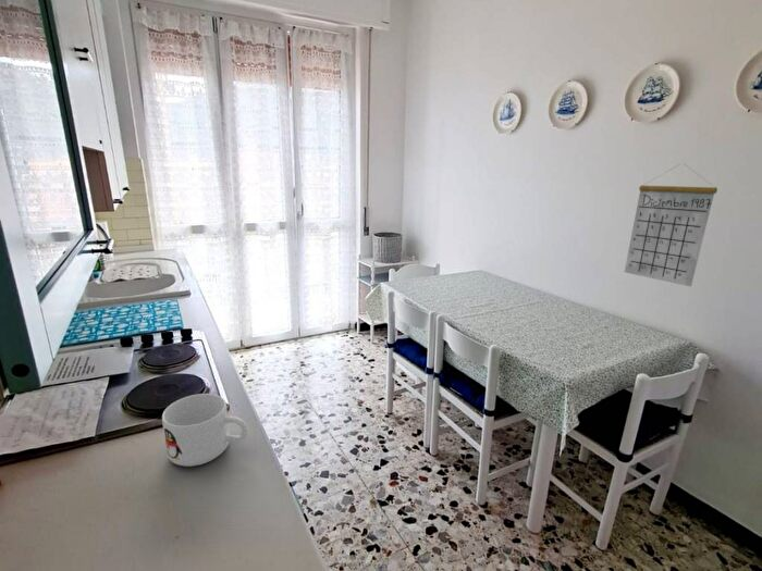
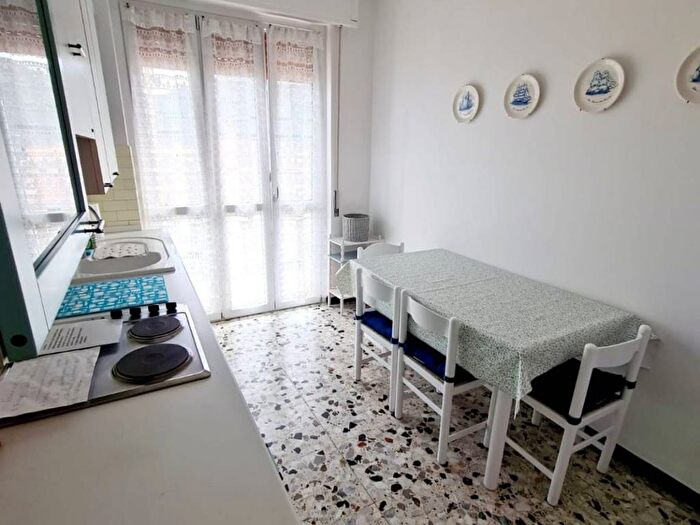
- calendar [624,164,718,288]
- mug [161,393,249,468]
